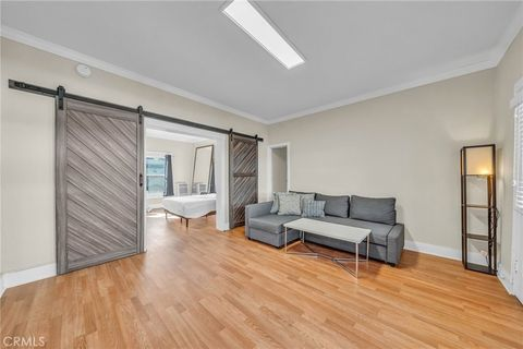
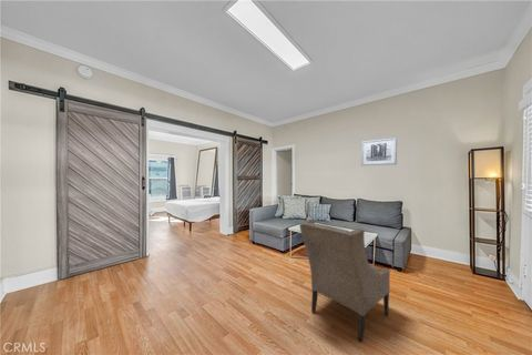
+ armchair [299,219,391,343]
+ wall art [360,136,398,166]
